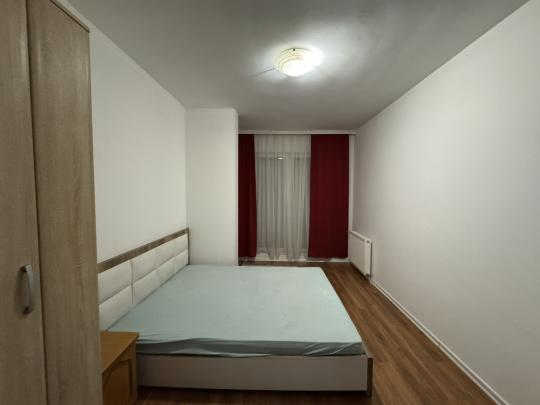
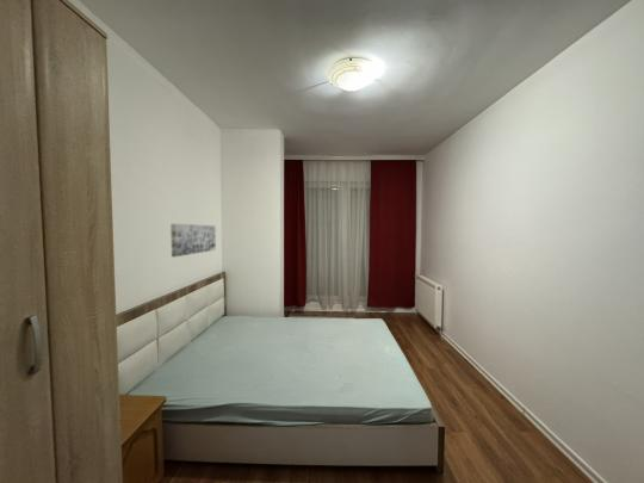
+ wall art [169,223,217,258]
